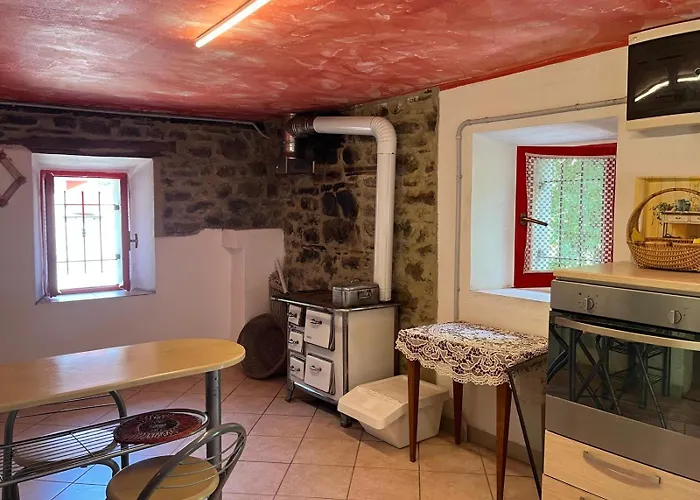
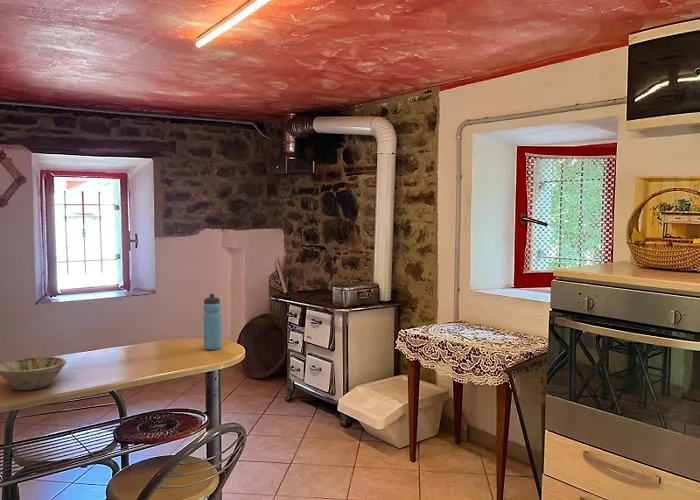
+ bowl [0,356,67,391]
+ water bottle [203,293,222,351]
